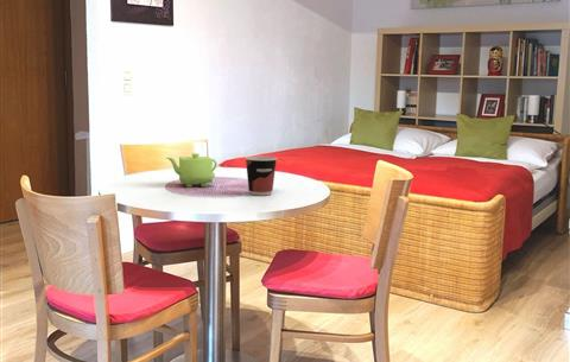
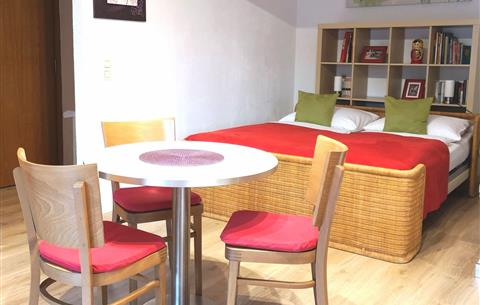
- cup [245,155,278,196]
- teapot [165,152,218,188]
